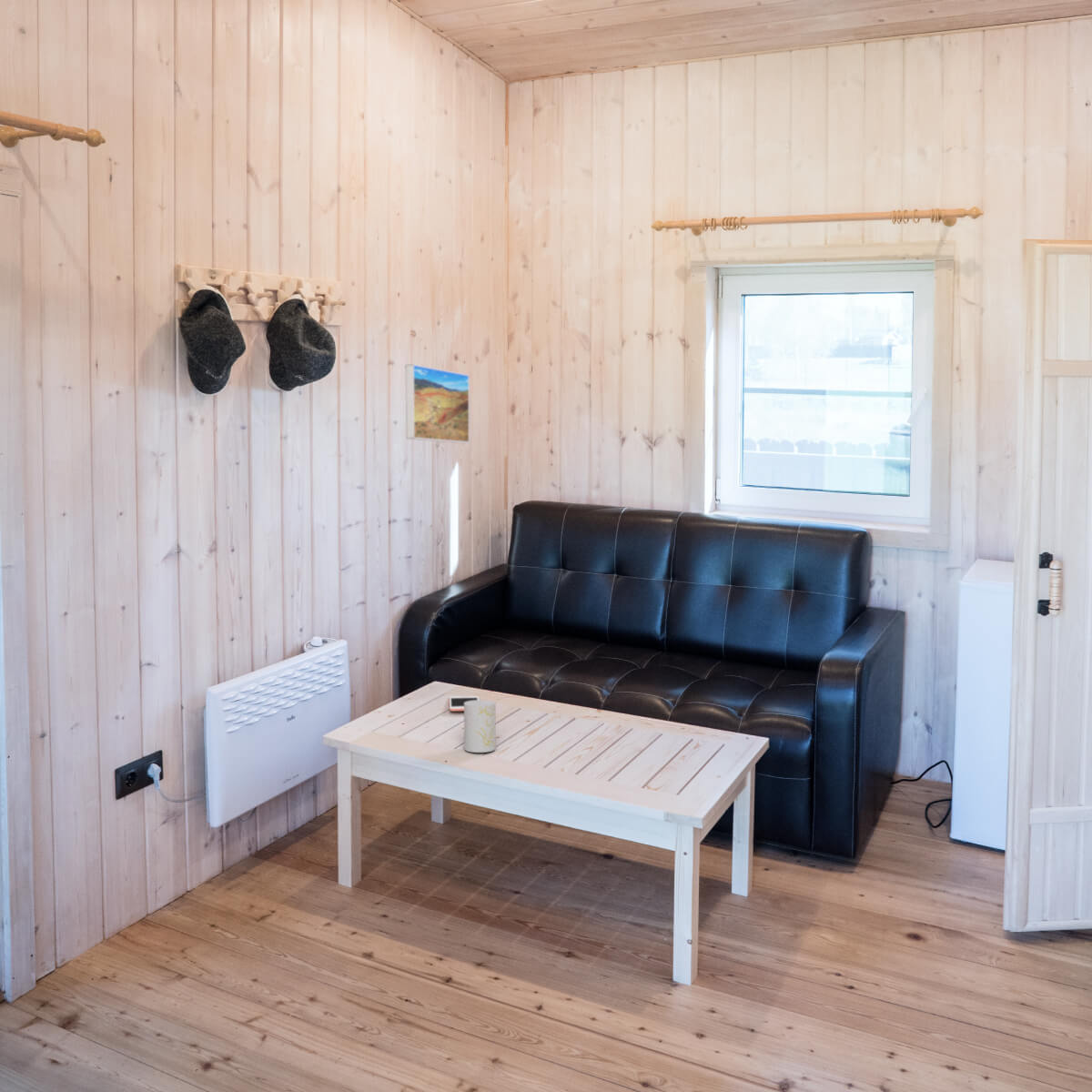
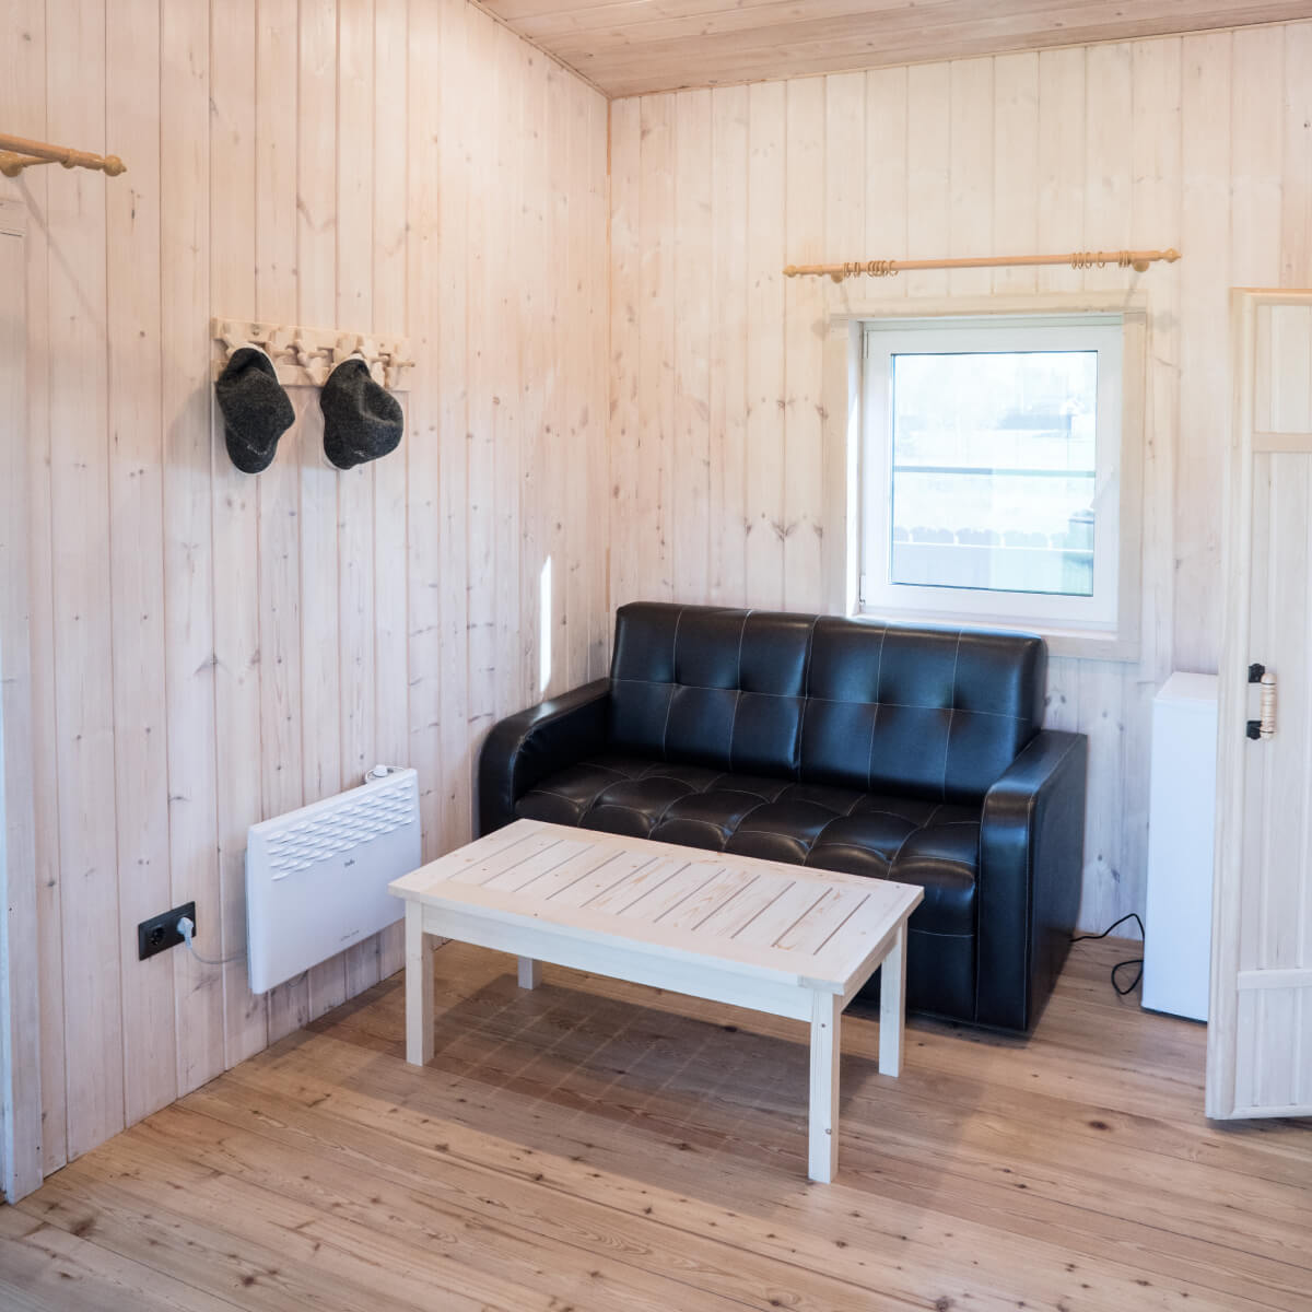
- cup [463,699,497,753]
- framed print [405,363,470,444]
- cell phone [449,695,480,712]
